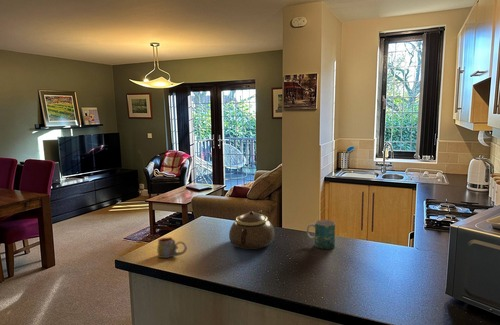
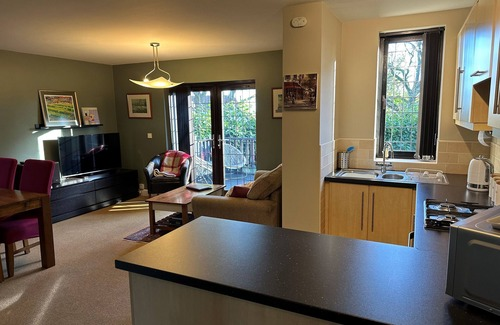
- teapot [228,209,275,250]
- mug [306,219,336,250]
- mug [156,236,188,259]
